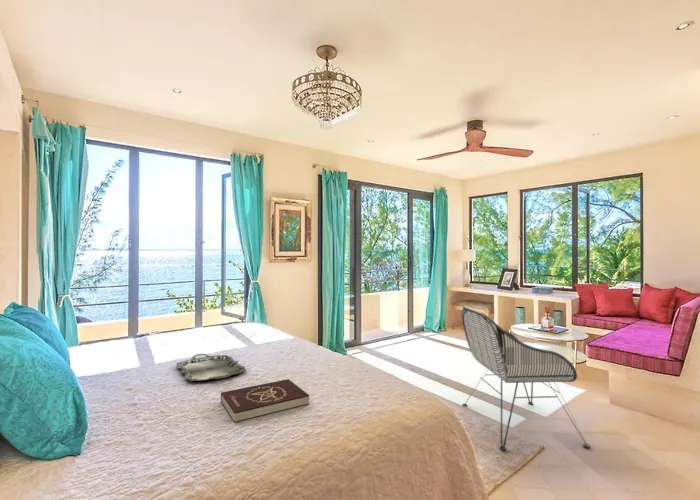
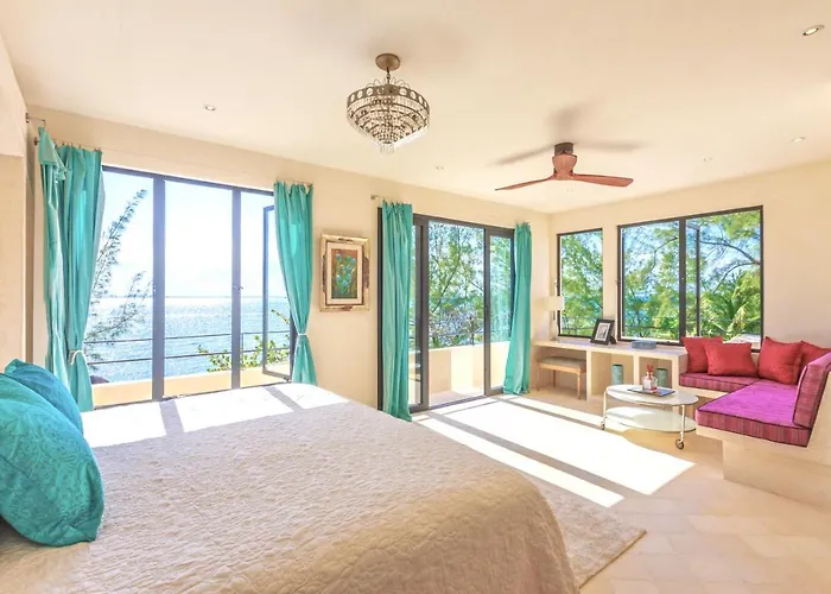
- book [220,378,310,424]
- serving tray [175,353,247,382]
- chair [461,305,591,451]
